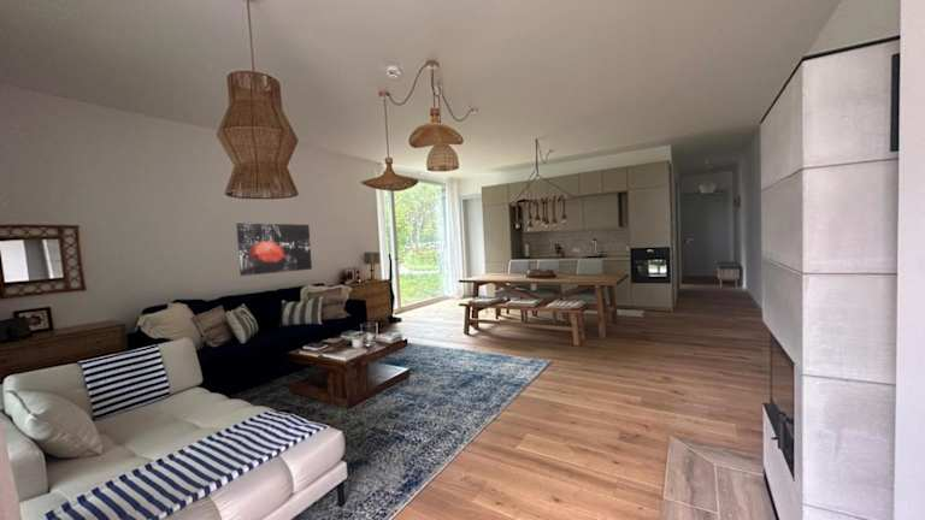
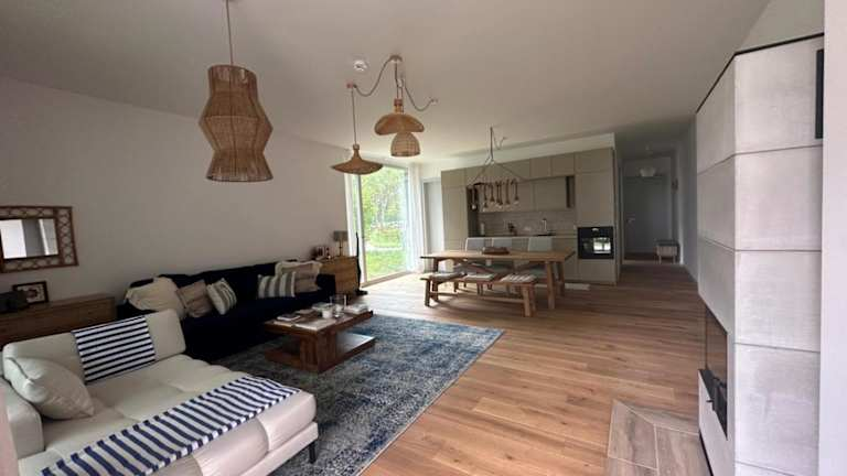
- wall art [235,223,313,277]
